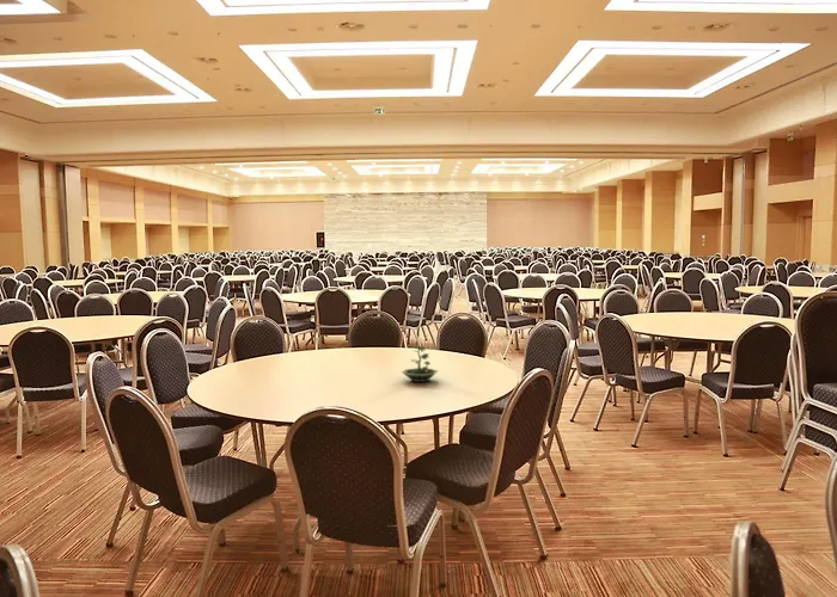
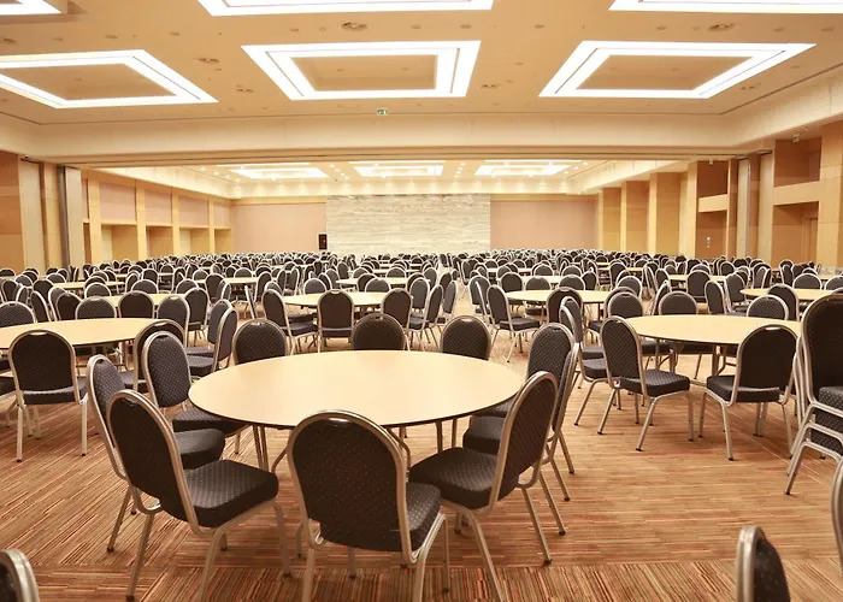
- terrarium [401,344,439,383]
